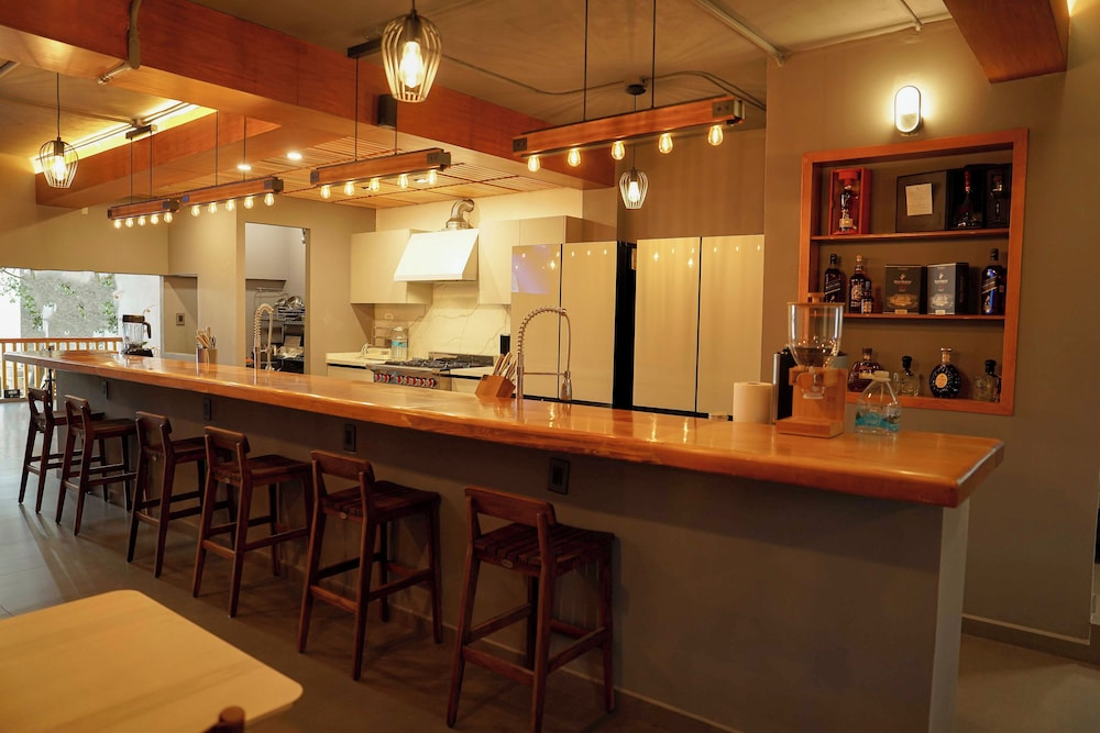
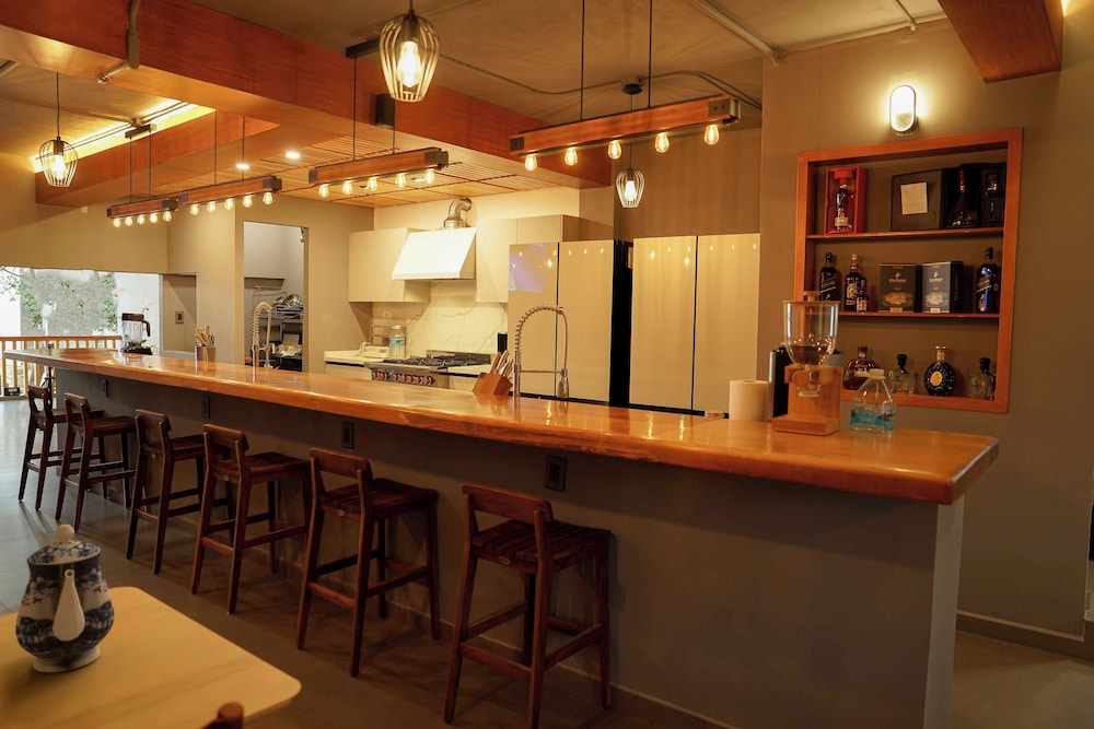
+ teapot [14,524,115,673]
